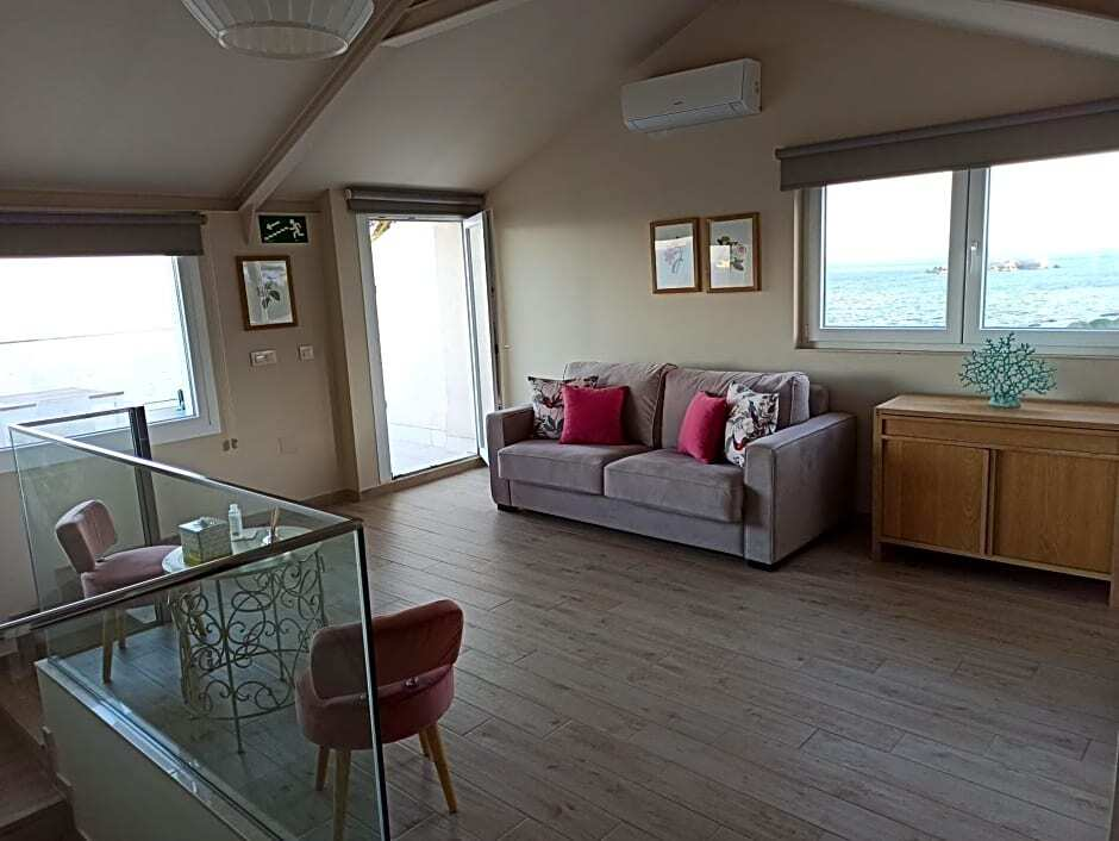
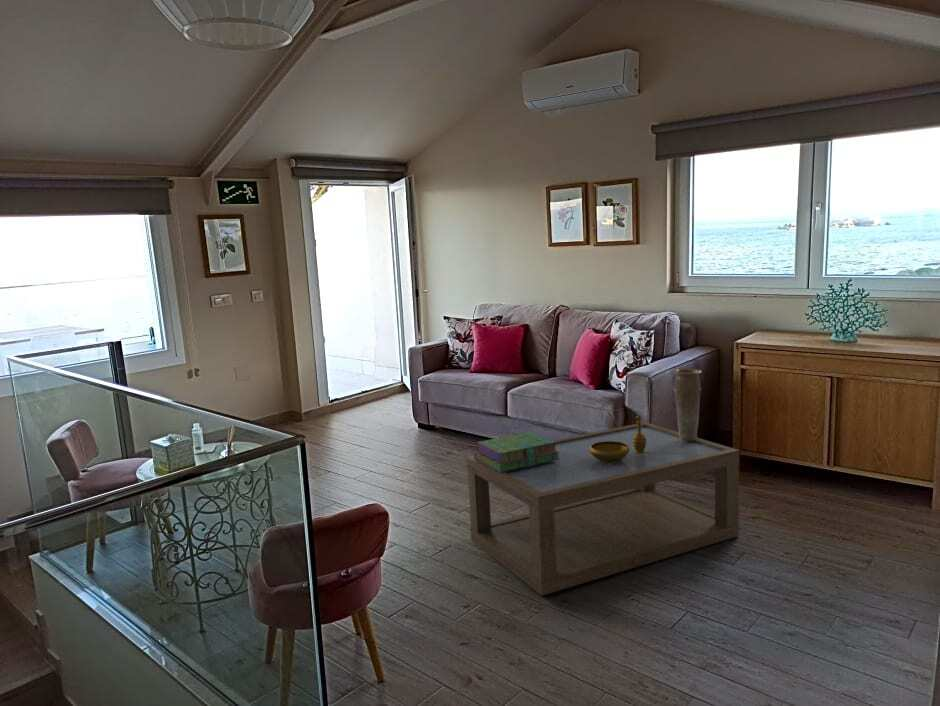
+ coffee table [466,421,740,597]
+ vase [672,367,703,441]
+ decorative bowl [589,414,647,463]
+ stack of books [473,431,560,472]
